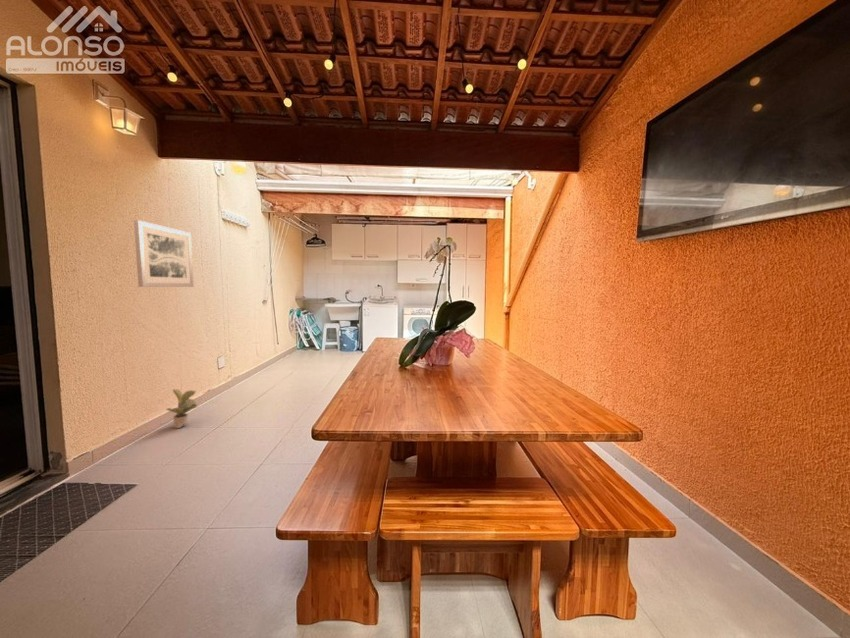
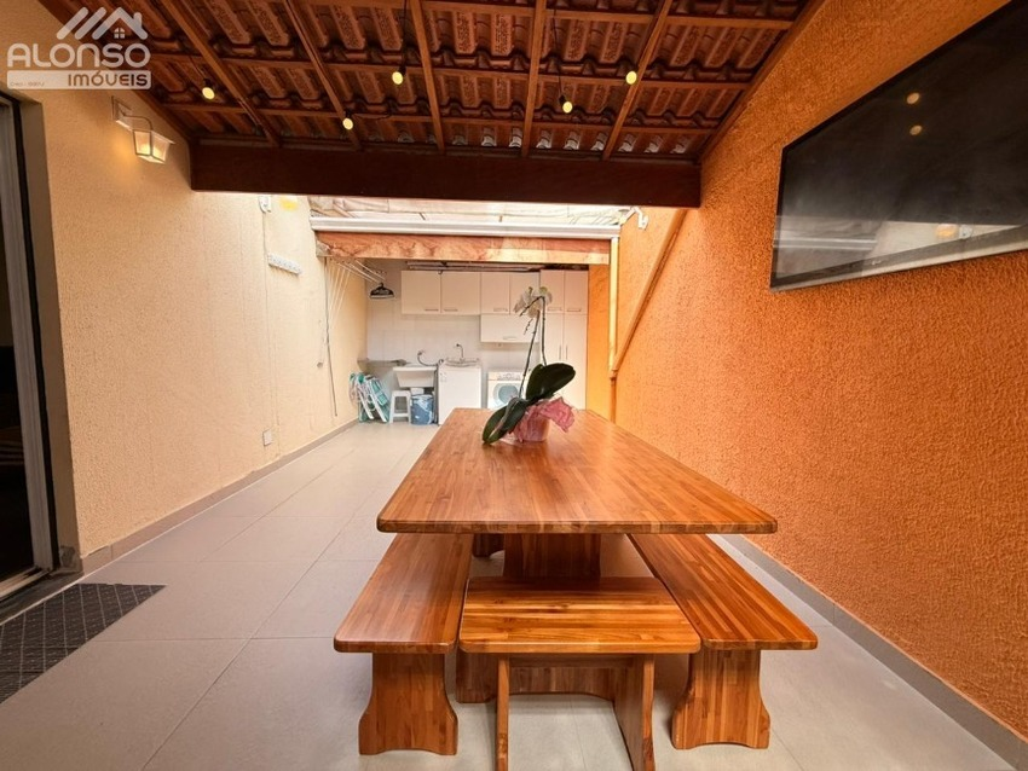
- potted plant [165,388,198,430]
- wall art [133,219,195,288]
